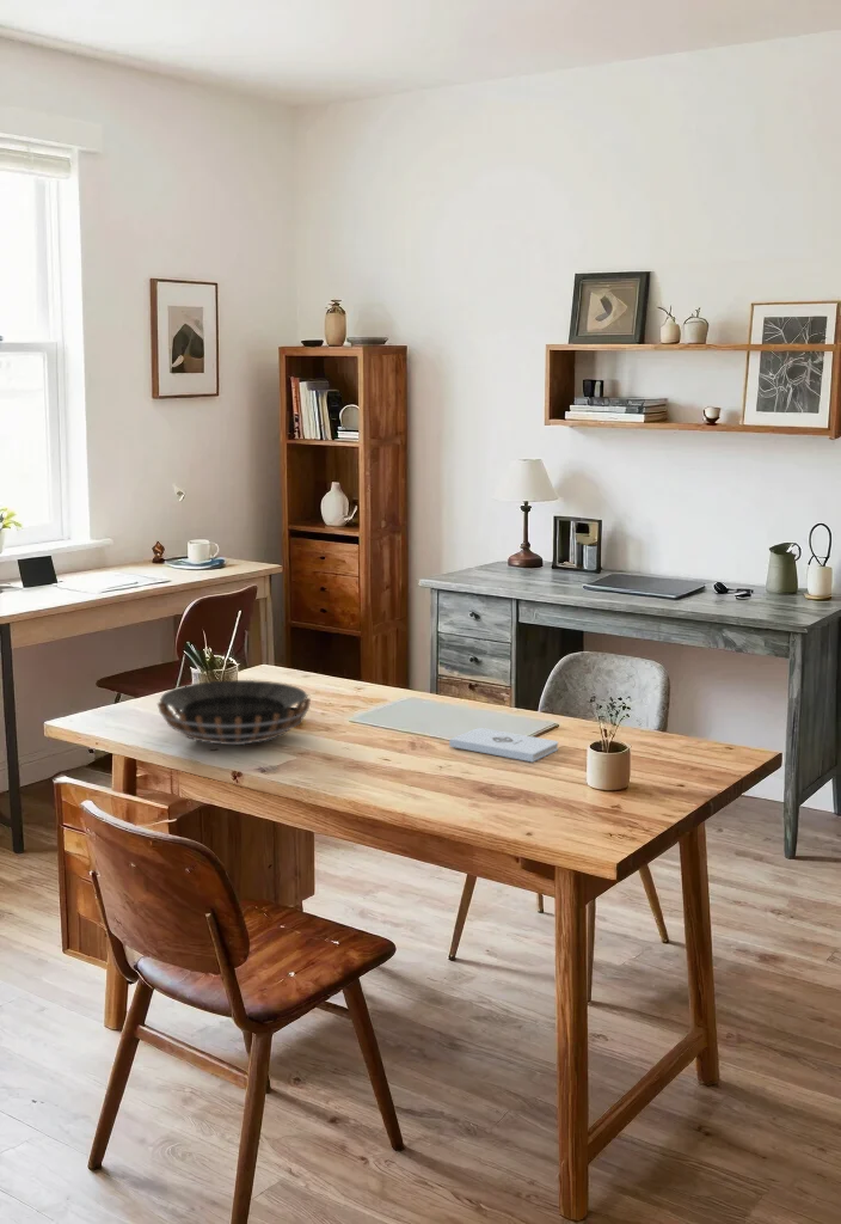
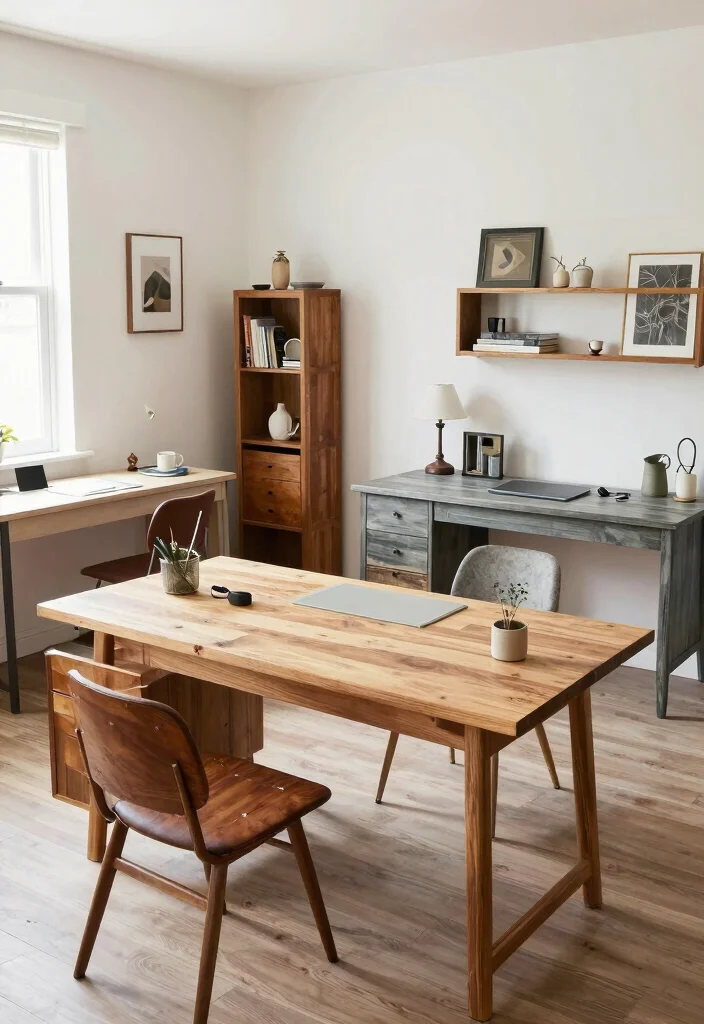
- decorative bowl [156,679,312,746]
- notepad [448,727,559,763]
